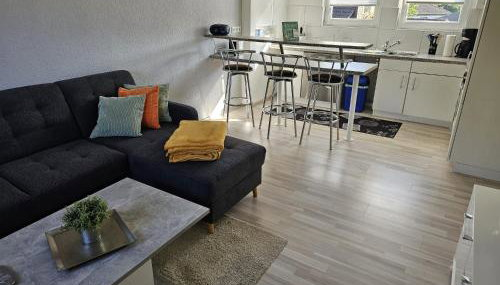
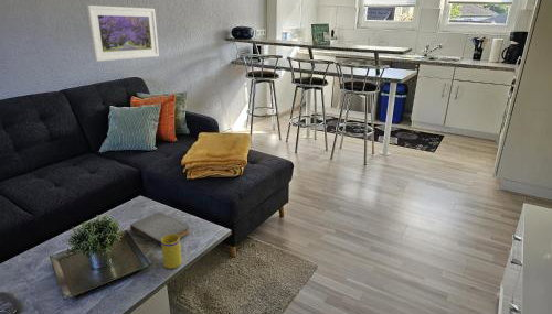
+ book [129,212,191,248]
+ mug [160,234,182,270]
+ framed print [86,4,160,63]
